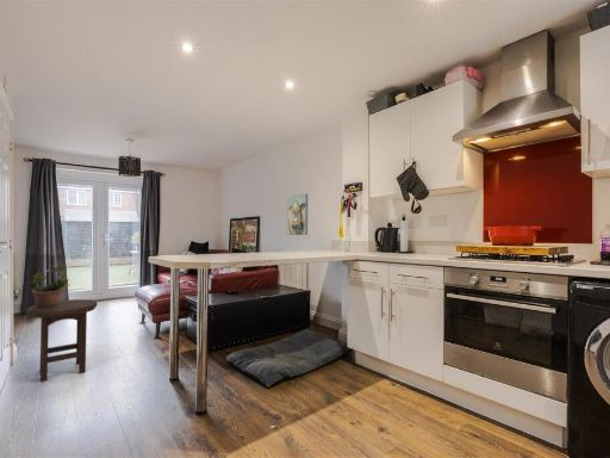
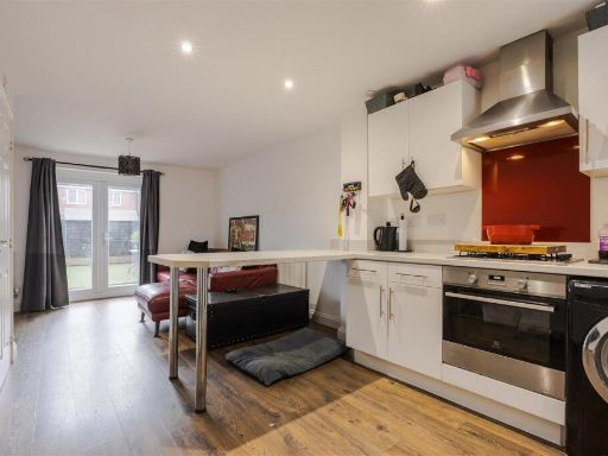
- wall art [285,193,309,236]
- potted plant [27,261,71,308]
- stool [26,298,98,383]
